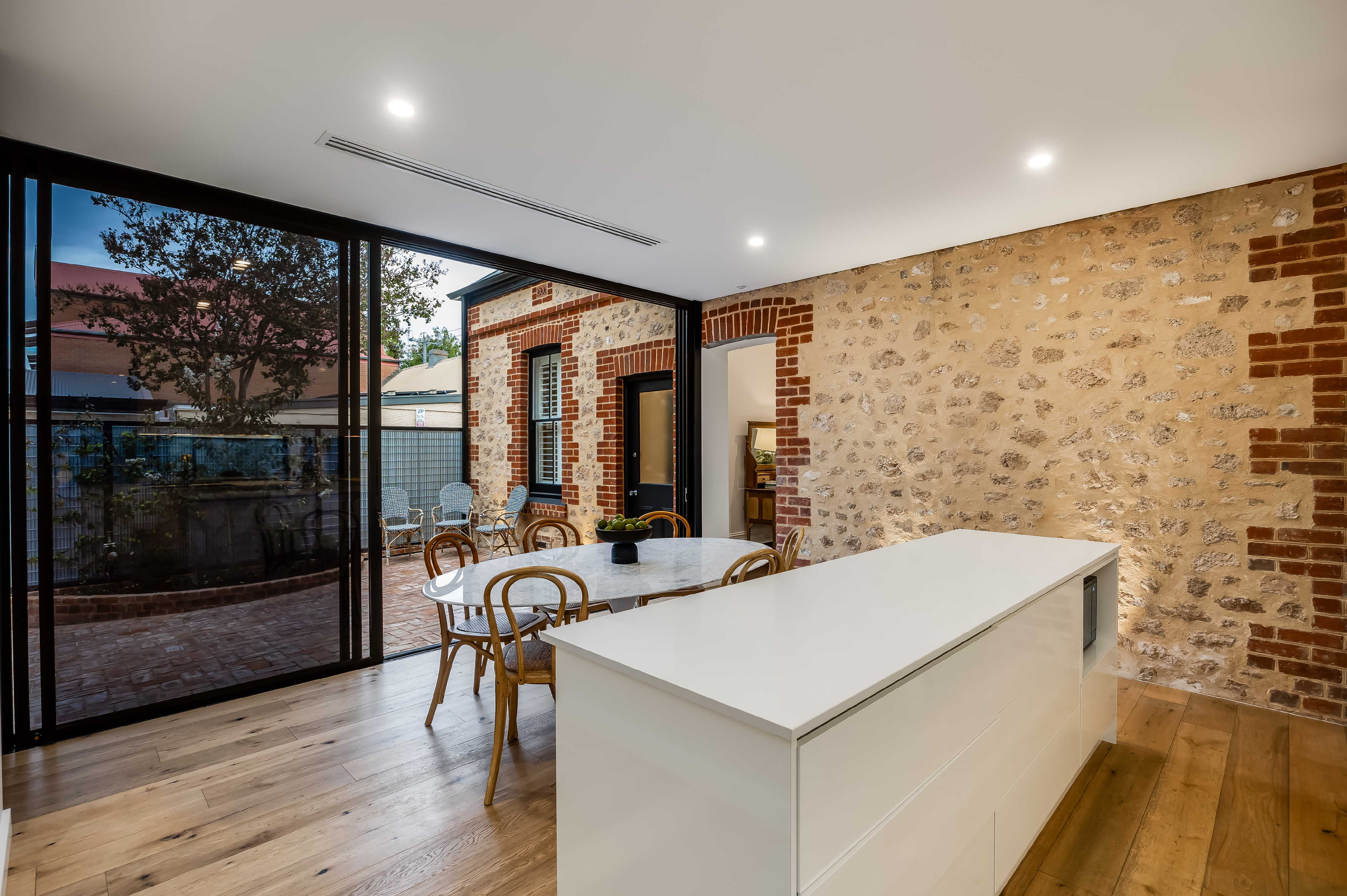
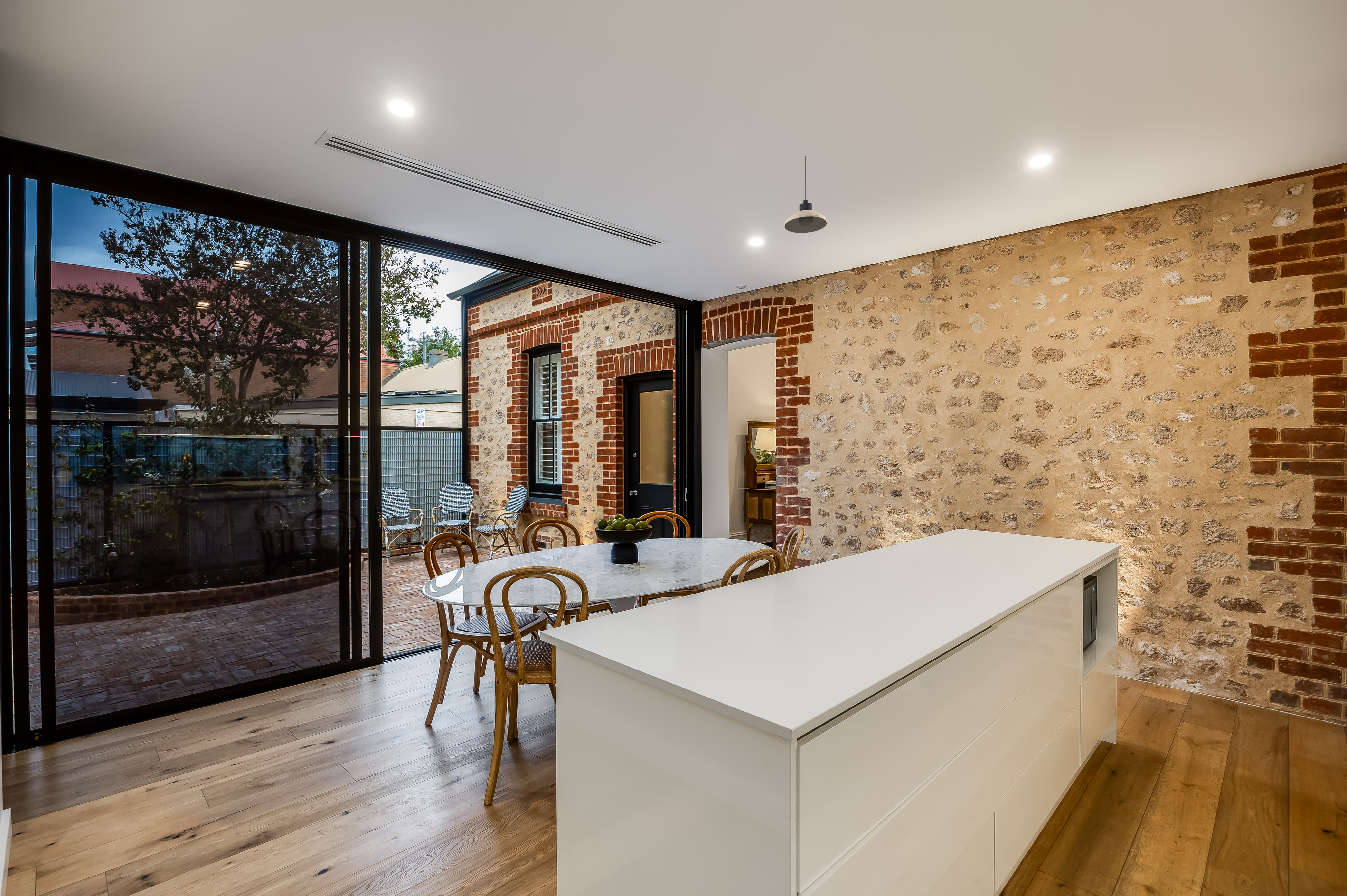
+ pendant light [784,156,827,233]
